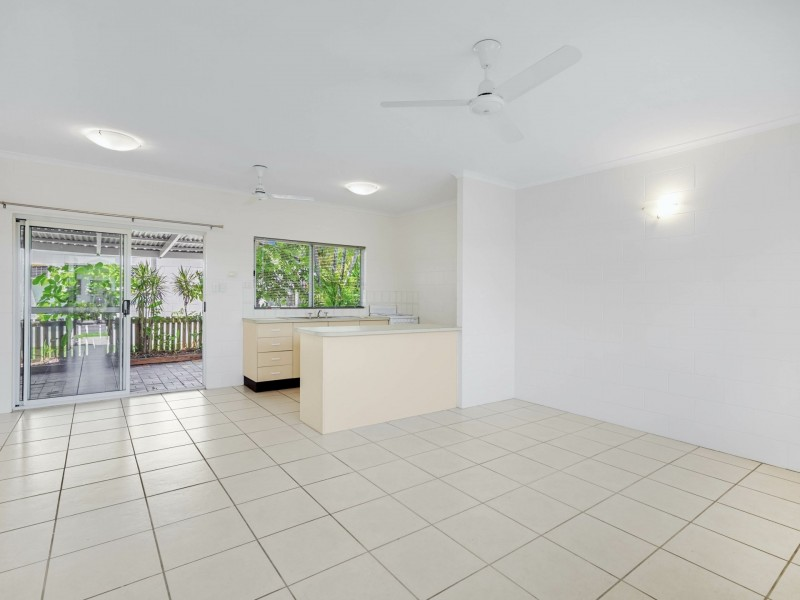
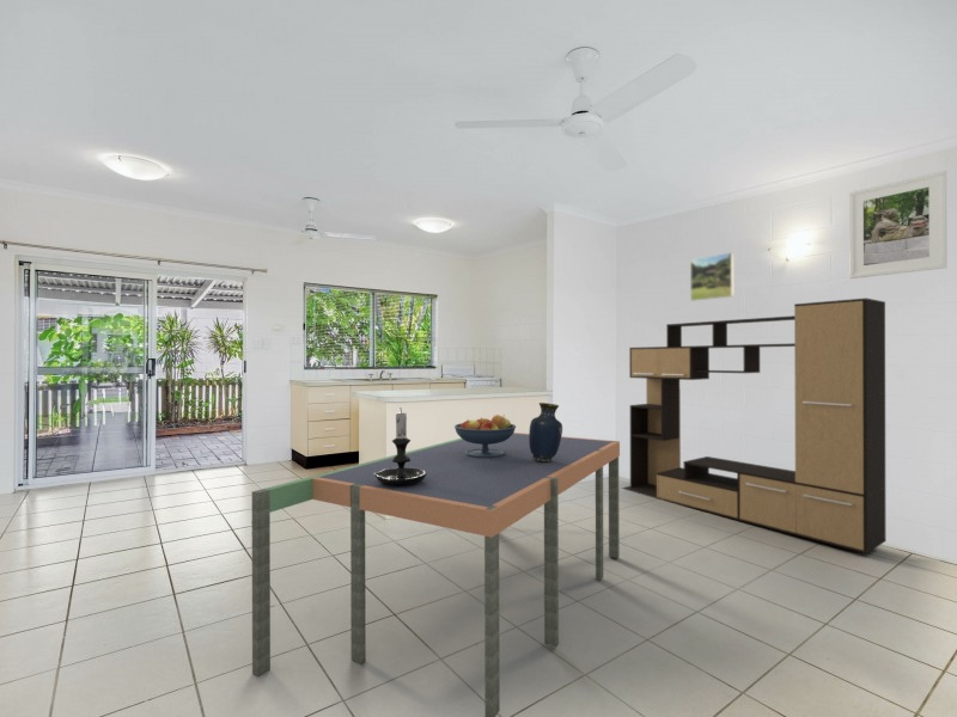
+ vase [528,402,563,461]
+ media console [621,298,888,554]
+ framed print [848,170,949,280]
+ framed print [689,251,736,302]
+ dining table [251,431,621,717]
+ candle holder [373,406,427,486]
+ fruit bowl [453,413,517,458]
